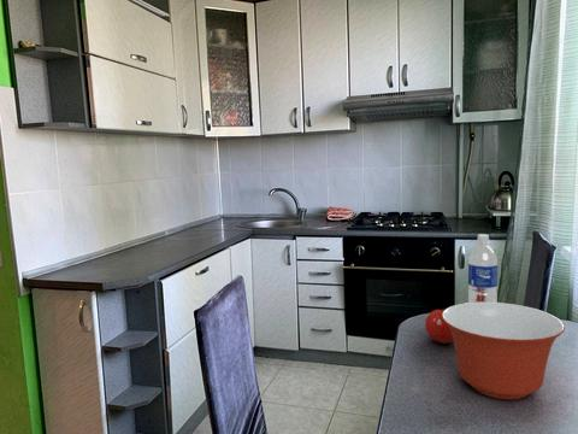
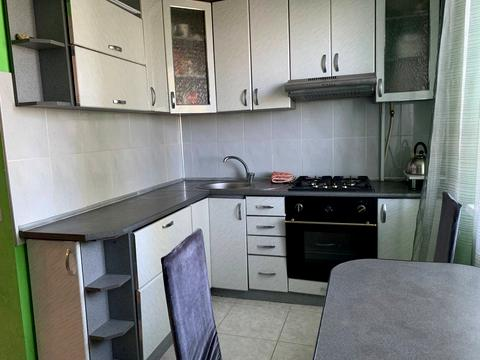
- mixing bowl [442,301,566,400]
- water bottle [467,233,499,303]
- fruit [424,307,454,344]
